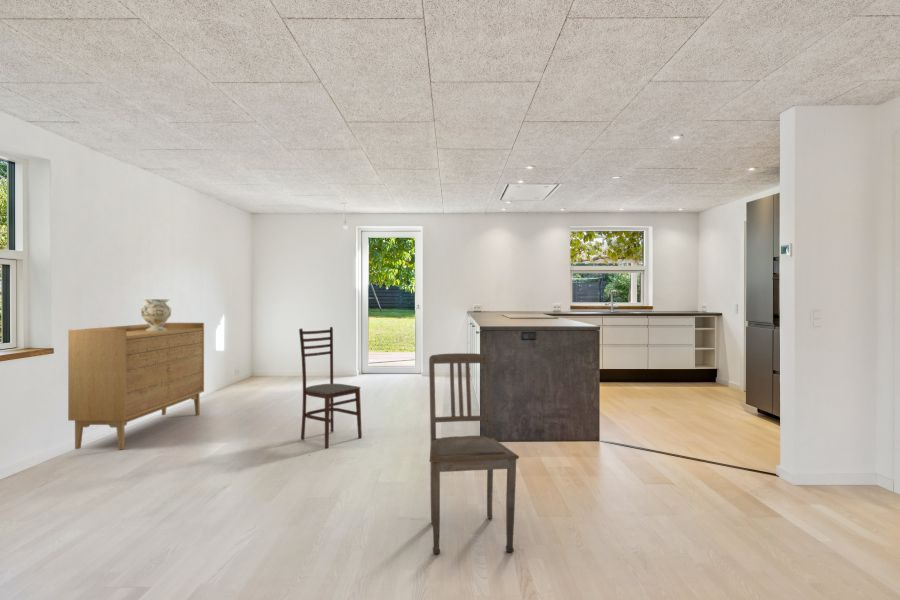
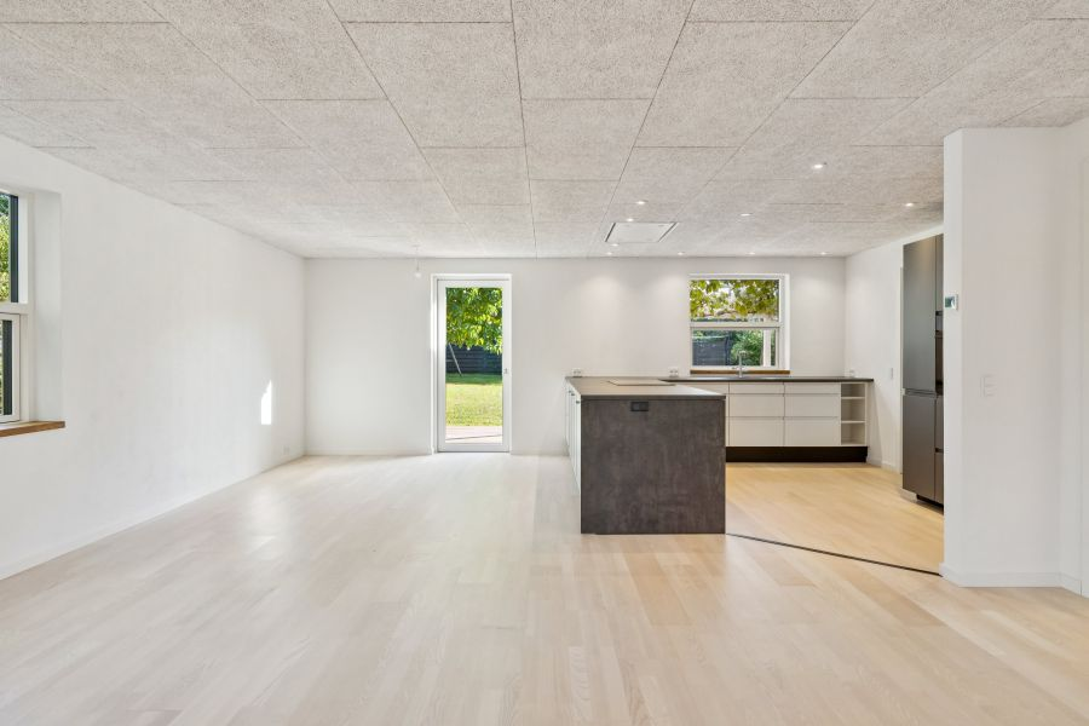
- dining chair [428,352,520,555]
- decorative vase [140,298,172,331]
- sideboard [67,322,205,450]
- dining chair [298,326,363,449]
